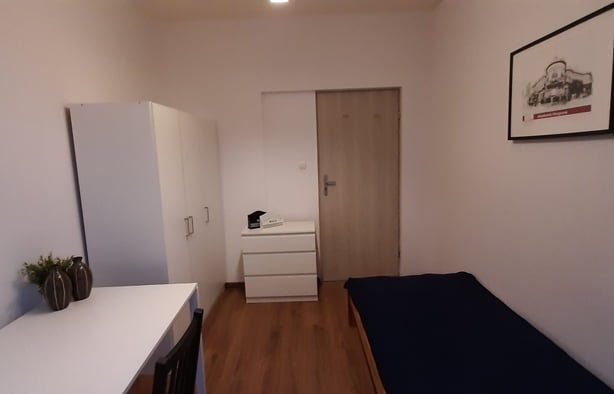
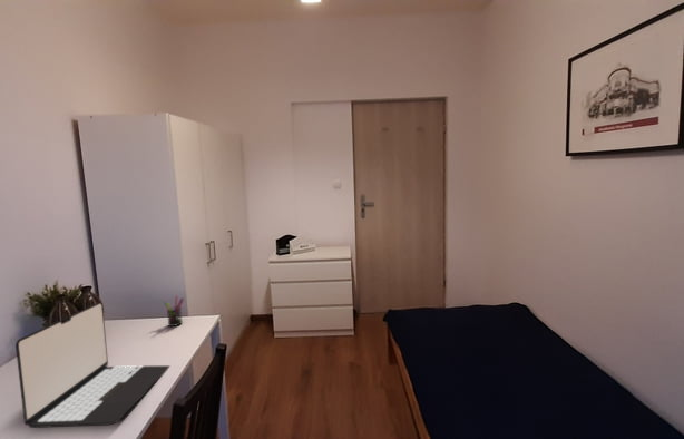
+ pen holder [163,295,185,328]
+ laptop [14,301,172,429]
